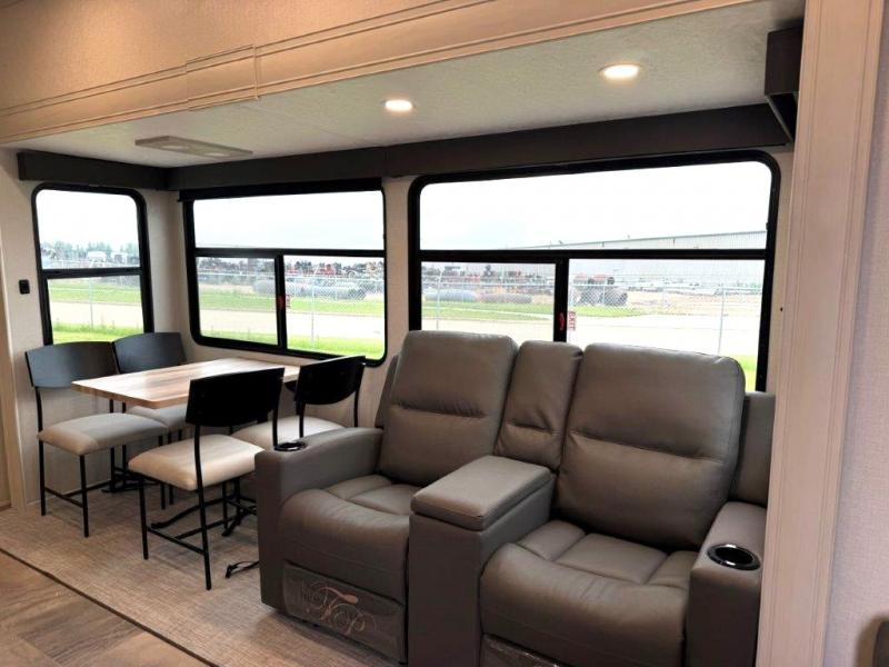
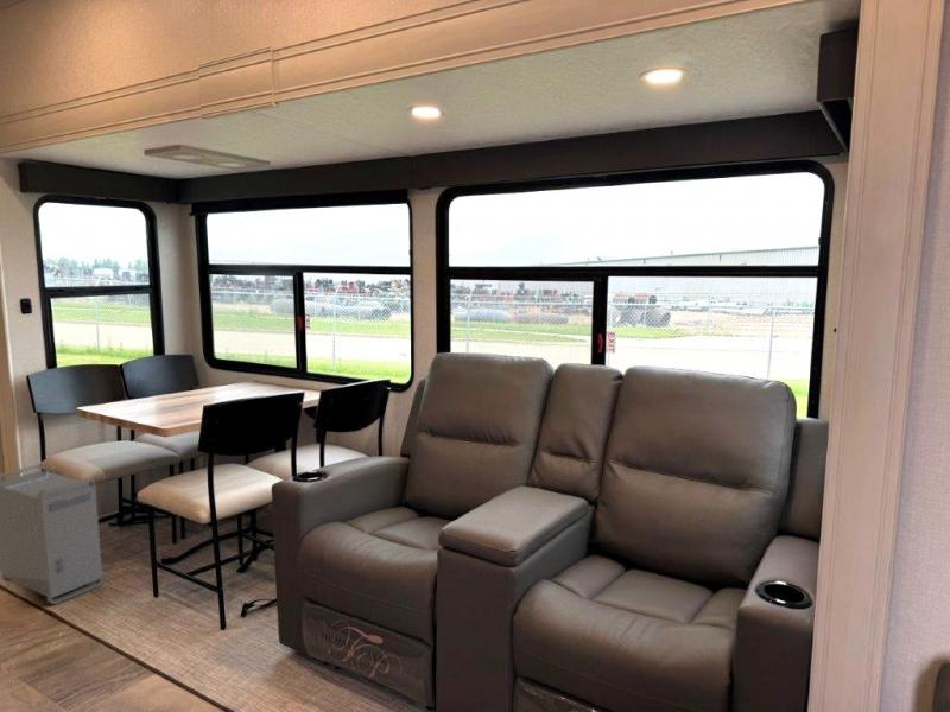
+ storage bin [0,464,104,605]
